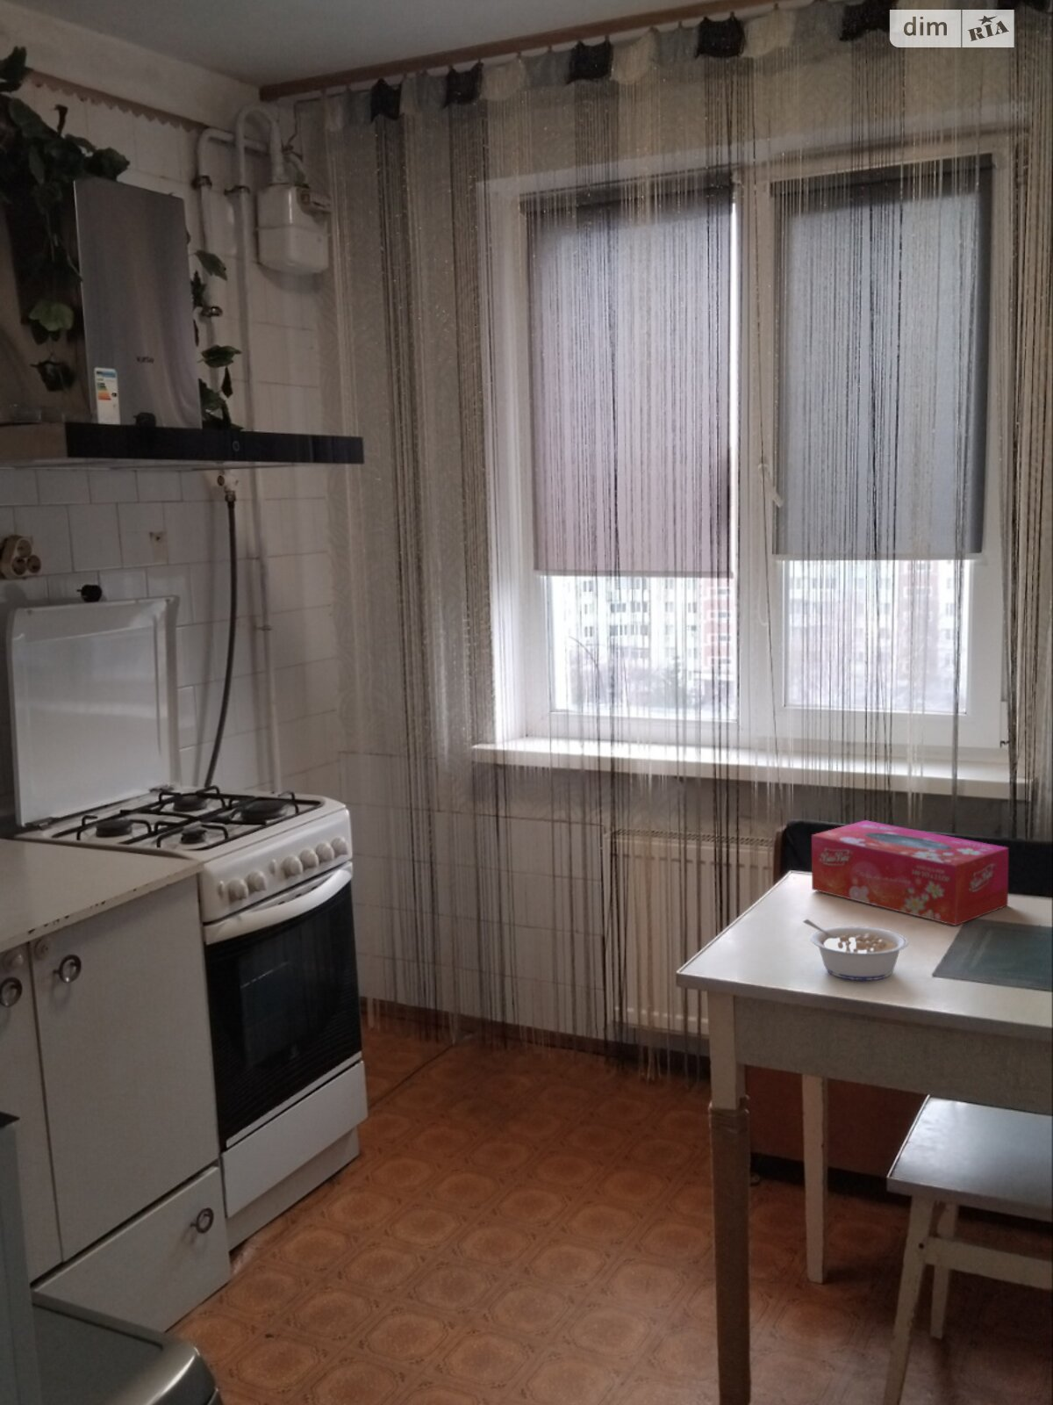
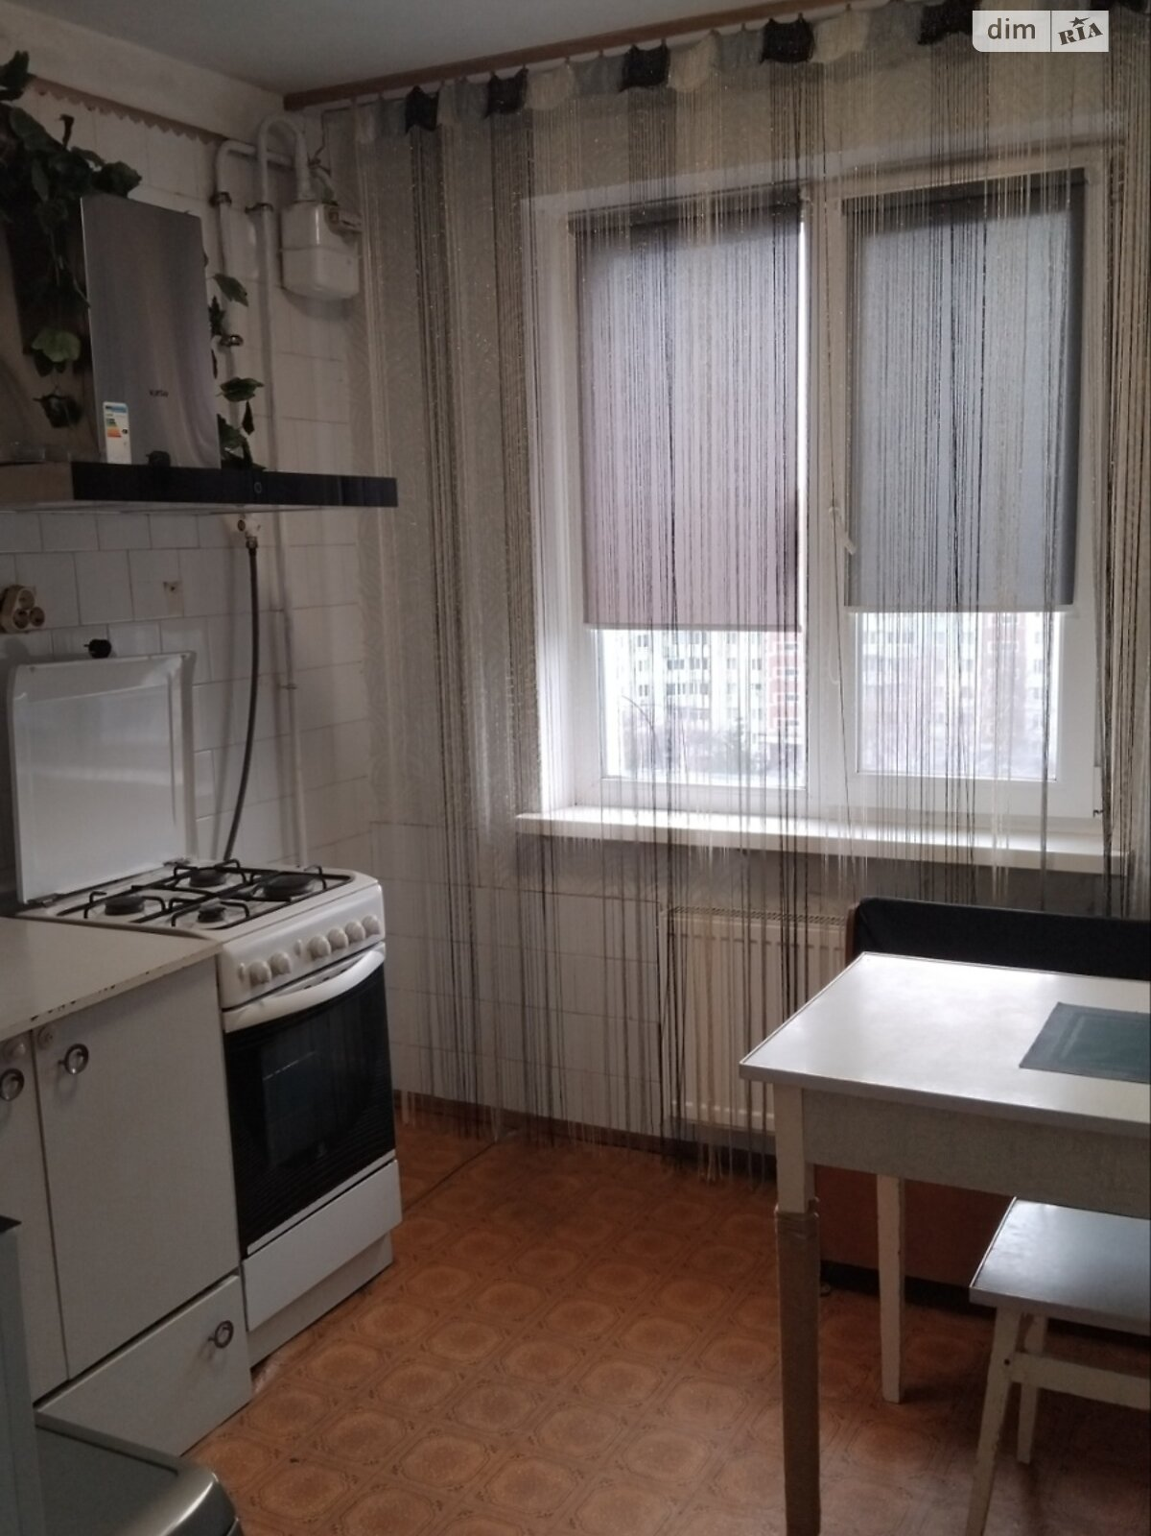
- legume [802,918,909,981]
- tissue box [811,820,1009,926]
